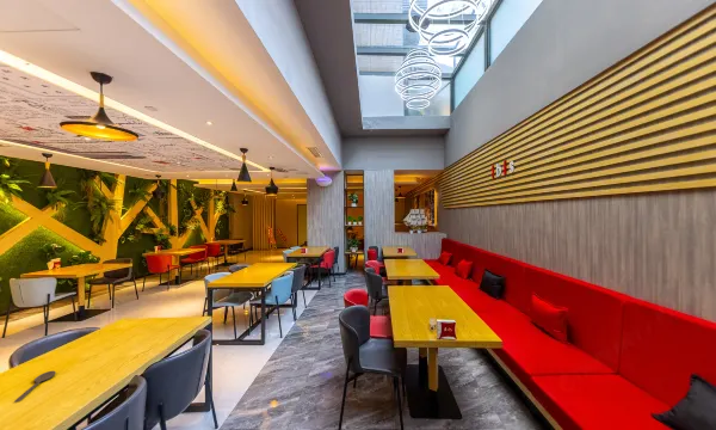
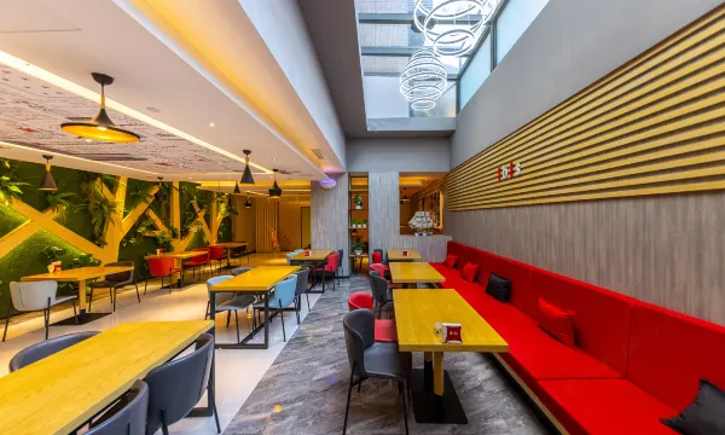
- wooden spoon [13,370,57,404]
